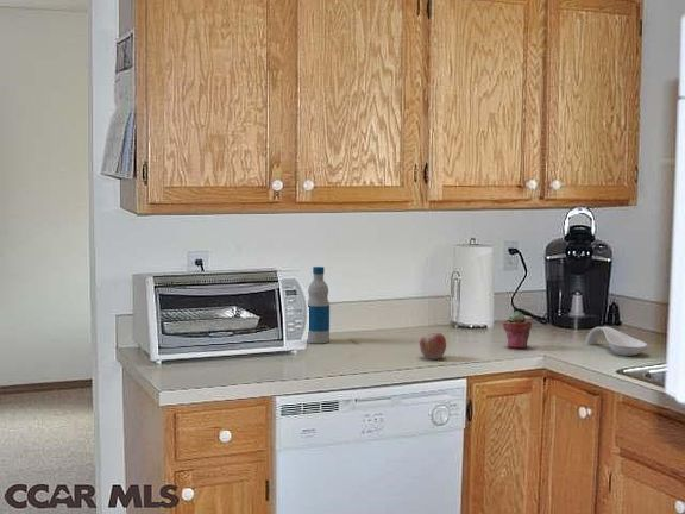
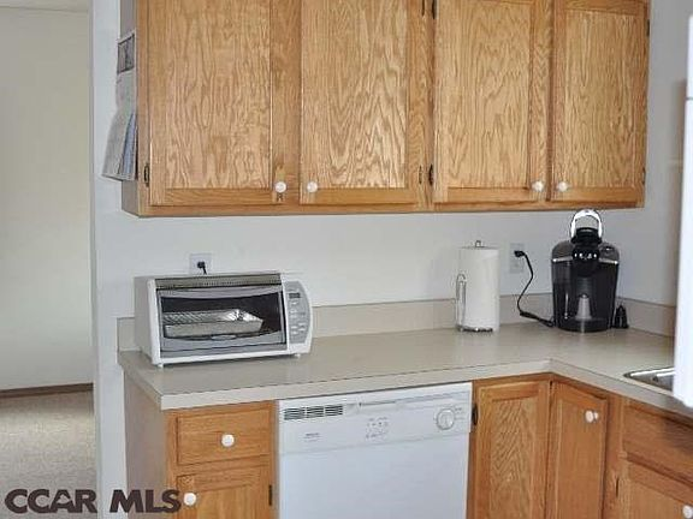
- spoon rest [584,326,648,357]
- potted succulent [502,311,533,350]
- bottle [306,265,331,344]
- apple [419,332,447,361]
